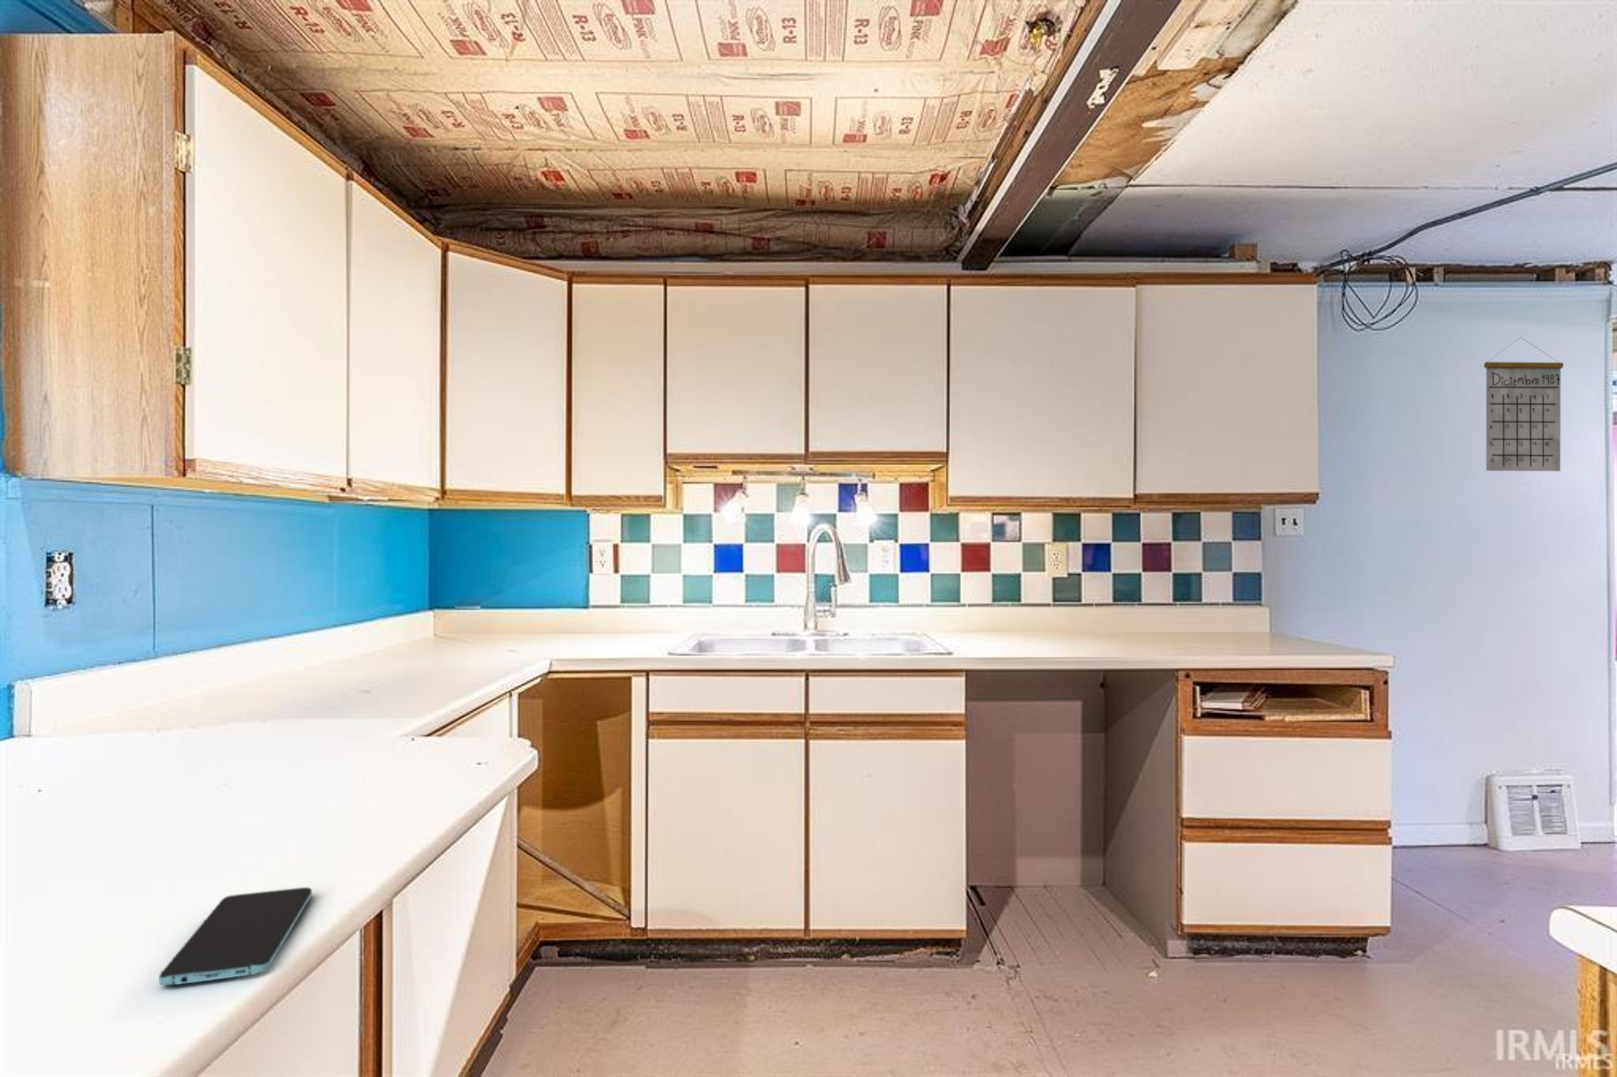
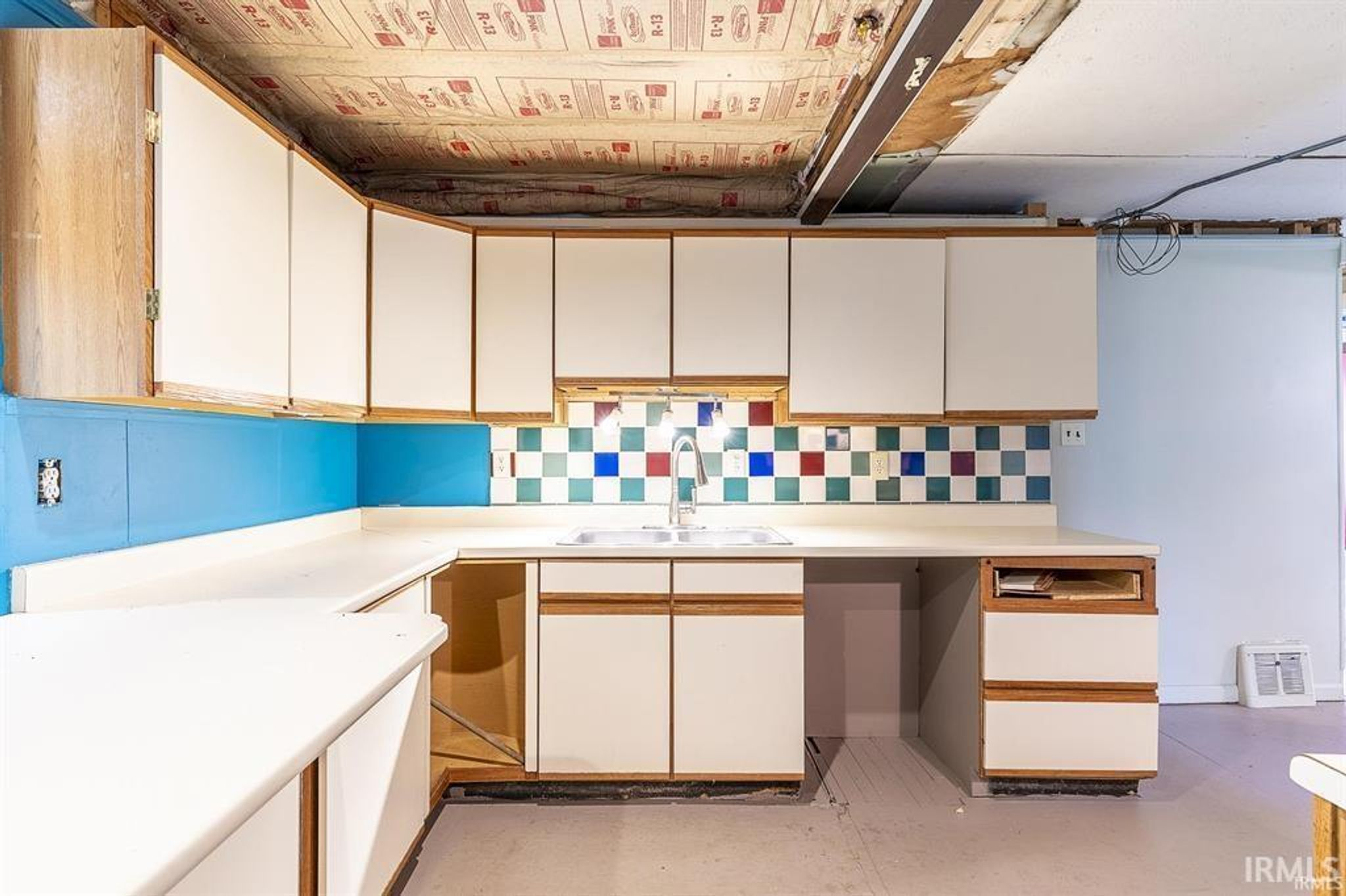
- calendar [1484,337,1564,472]
- smartphone [157,887,312,986]
